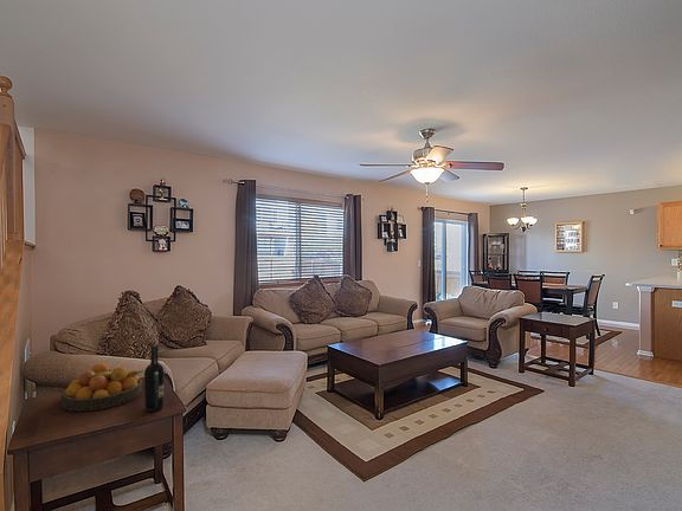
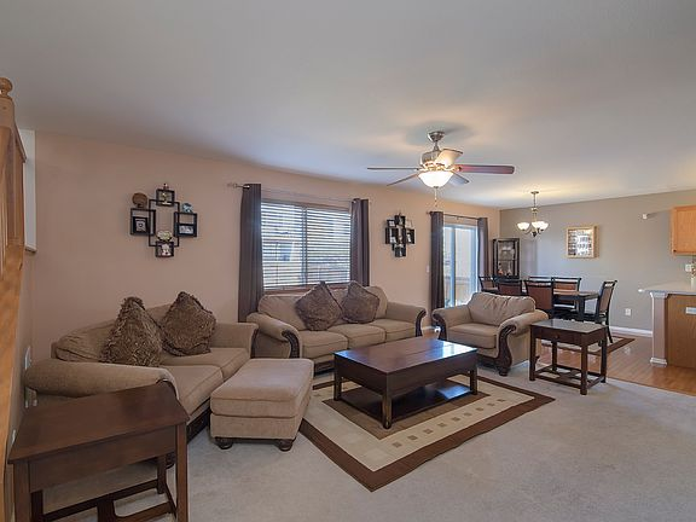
- fruit bowl [60,362,144,412]
- wine bottle [143,344,166,413]
